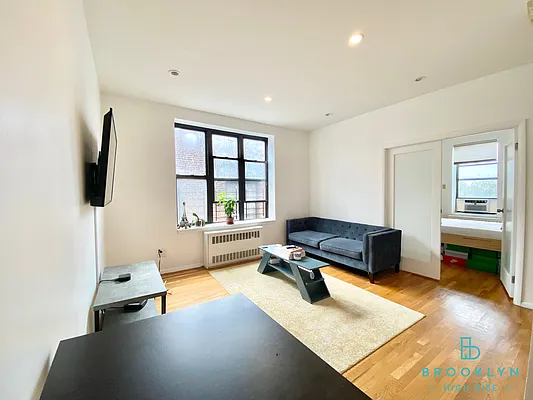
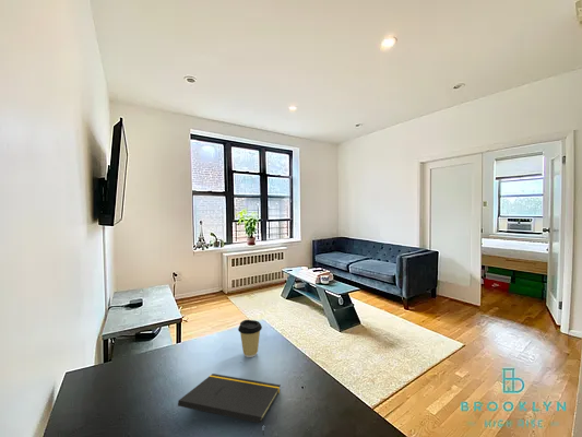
+ coffee cup [237,319,263,358]
+ notepad [177,373,282,437]
